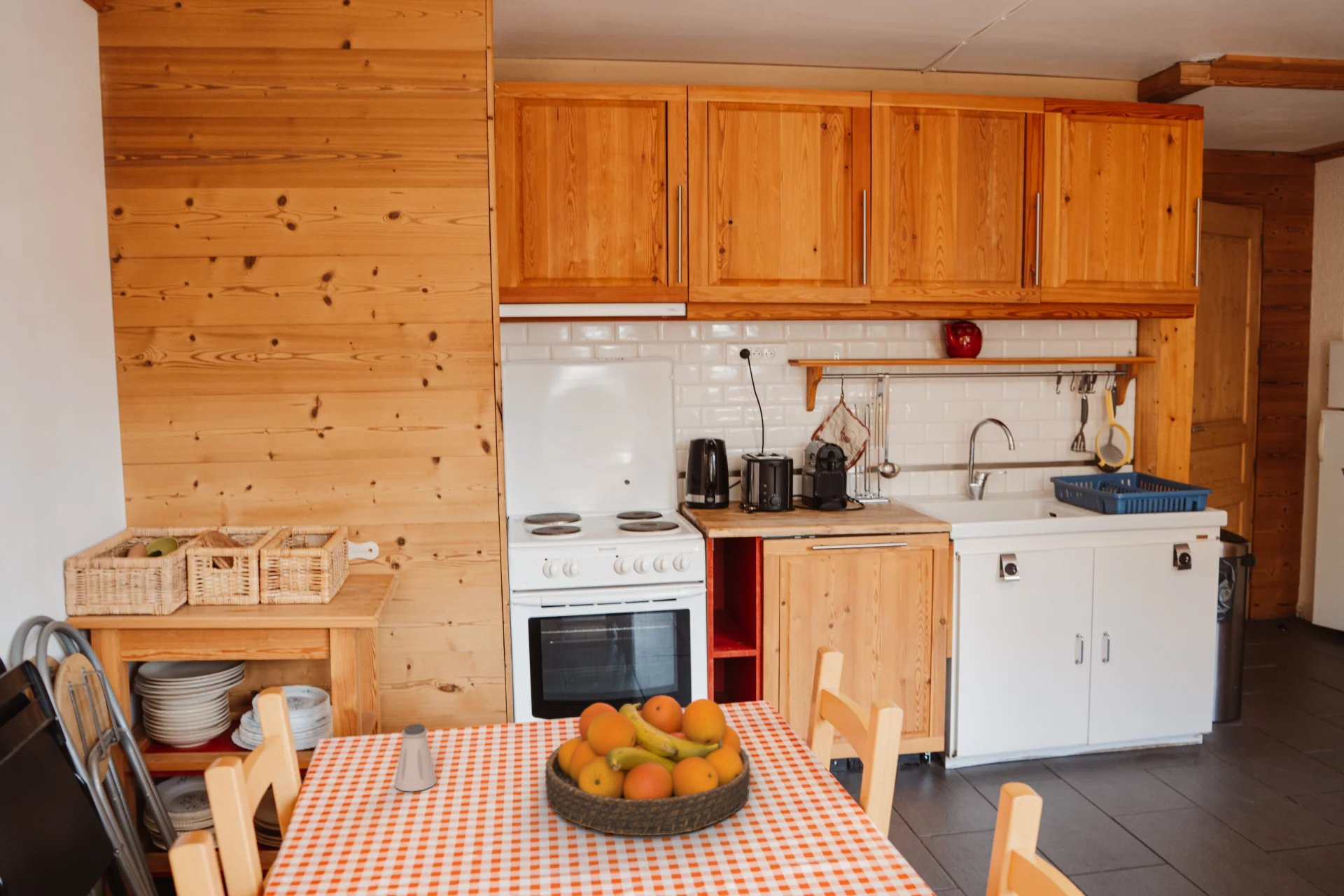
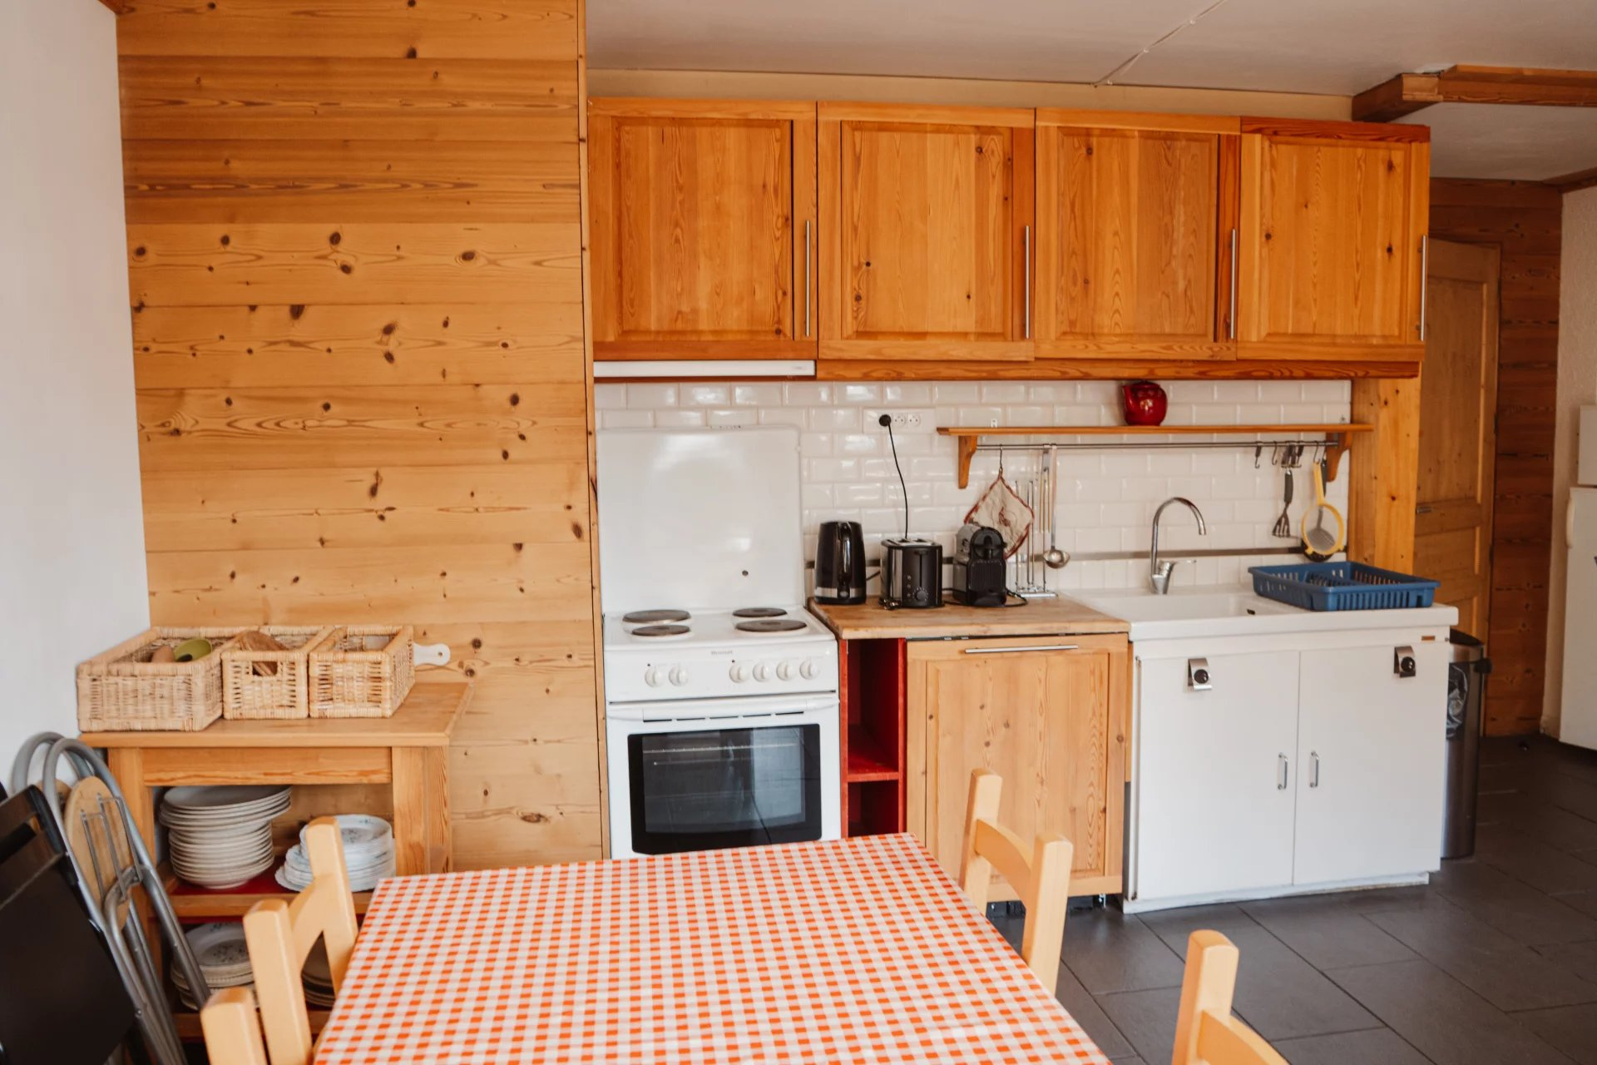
- fruit bowl [545,694,751,837]
- saltshaker [394,723,438,792]
